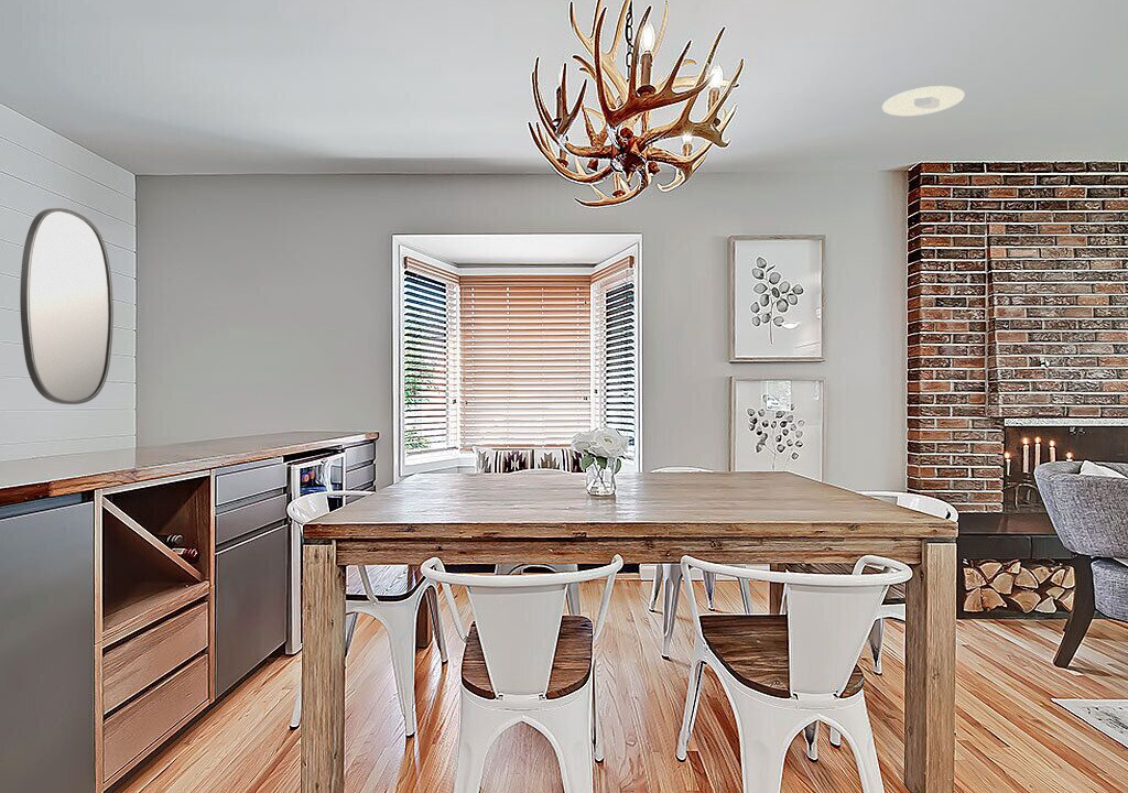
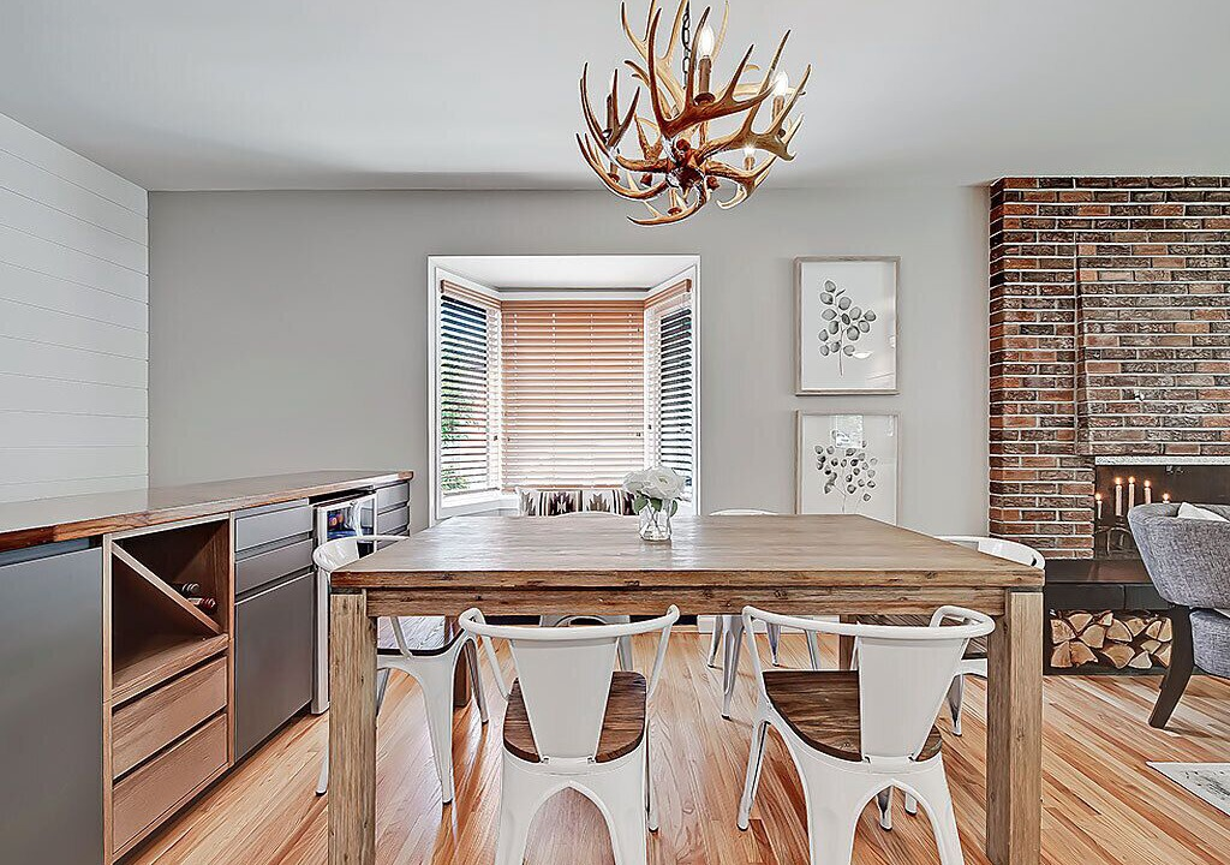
- recessed light [881,85,966,117]
- home mirror [19,207,115,405]
